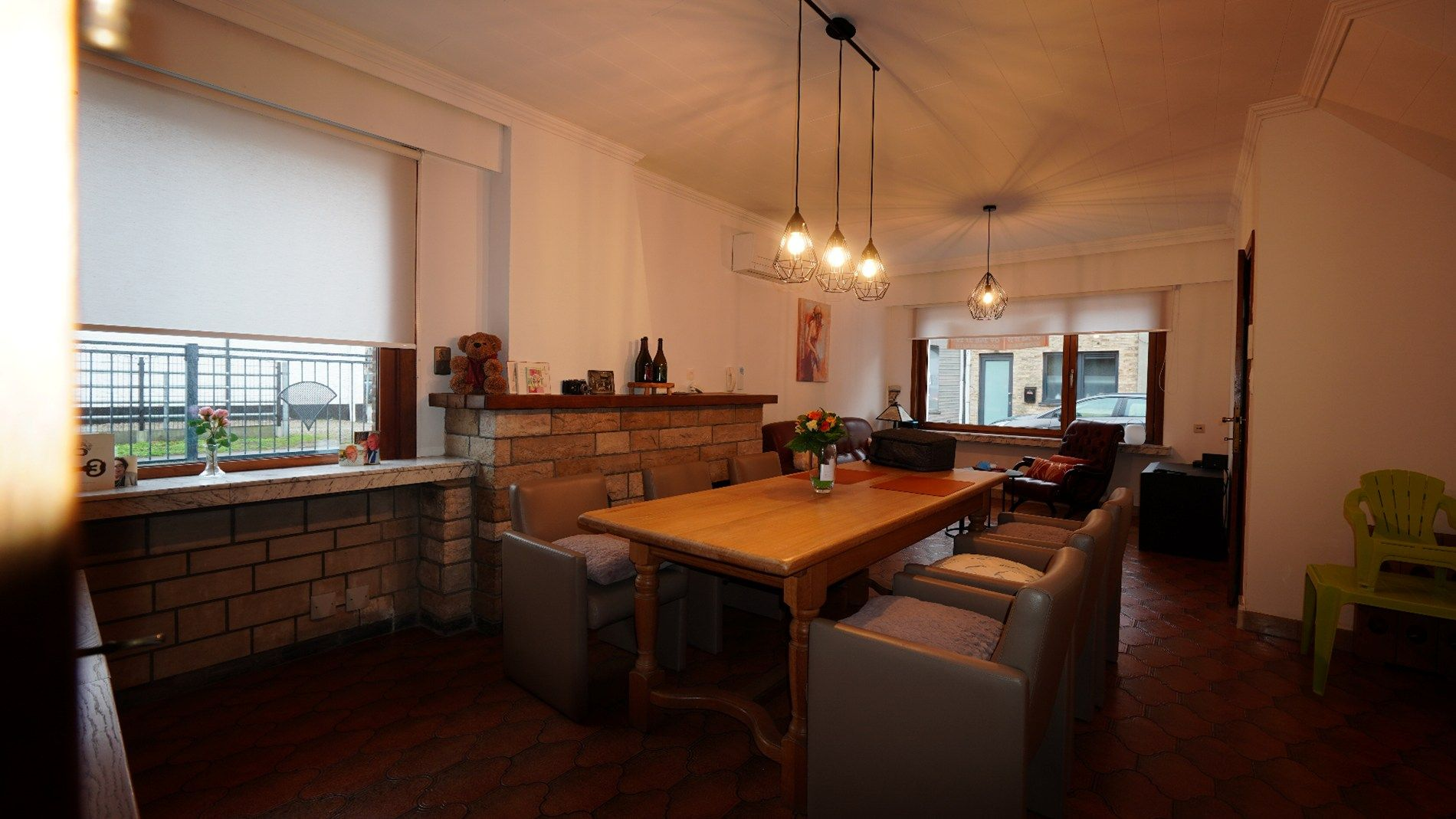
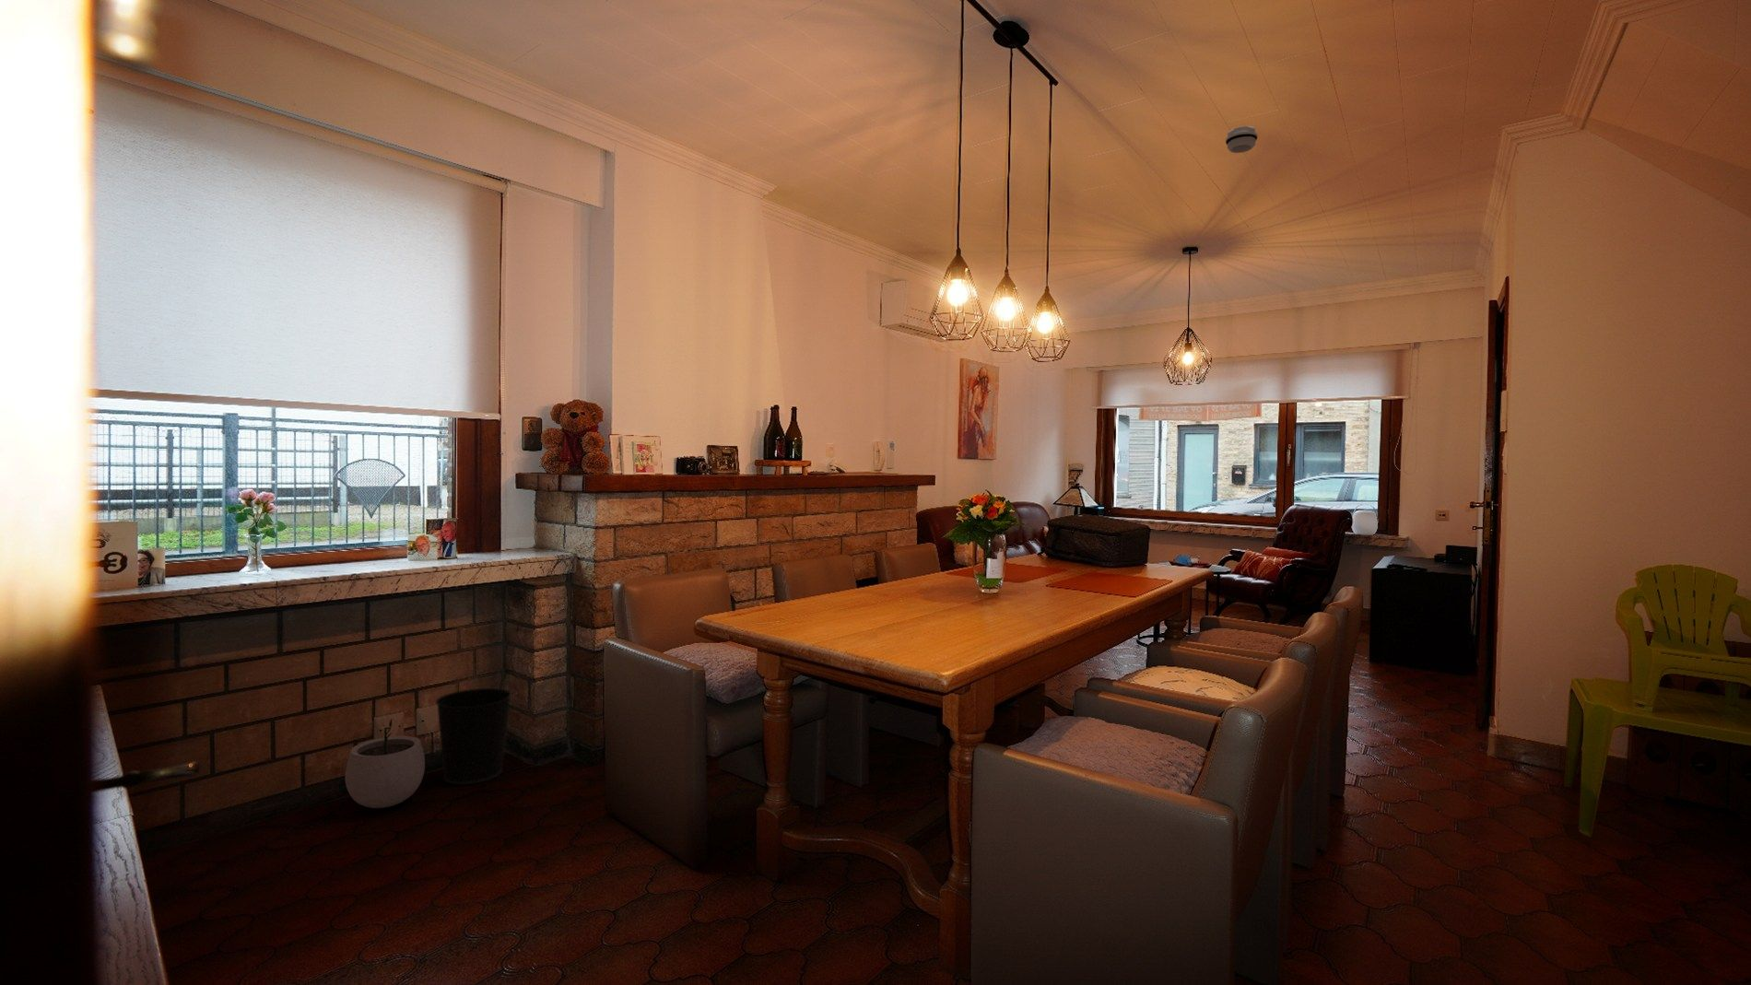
+ plant pot [344,718,426,809]
+ wastebasket [435,688,512,785]
+ smoke detector [1224,125,1259,154]
